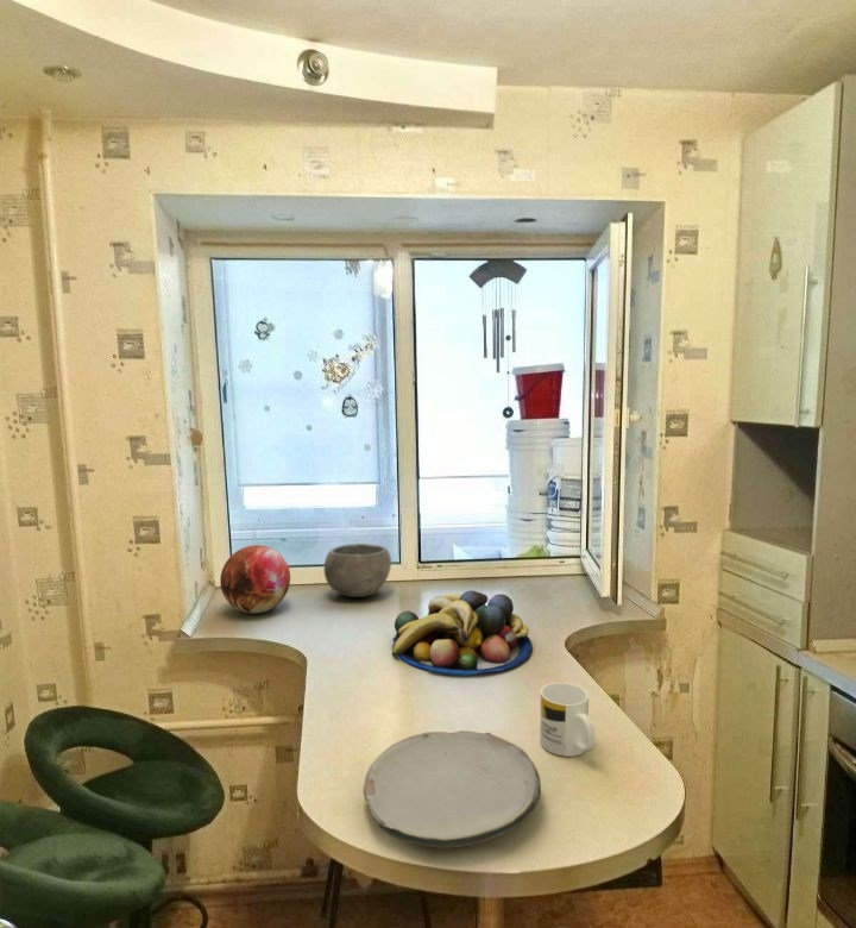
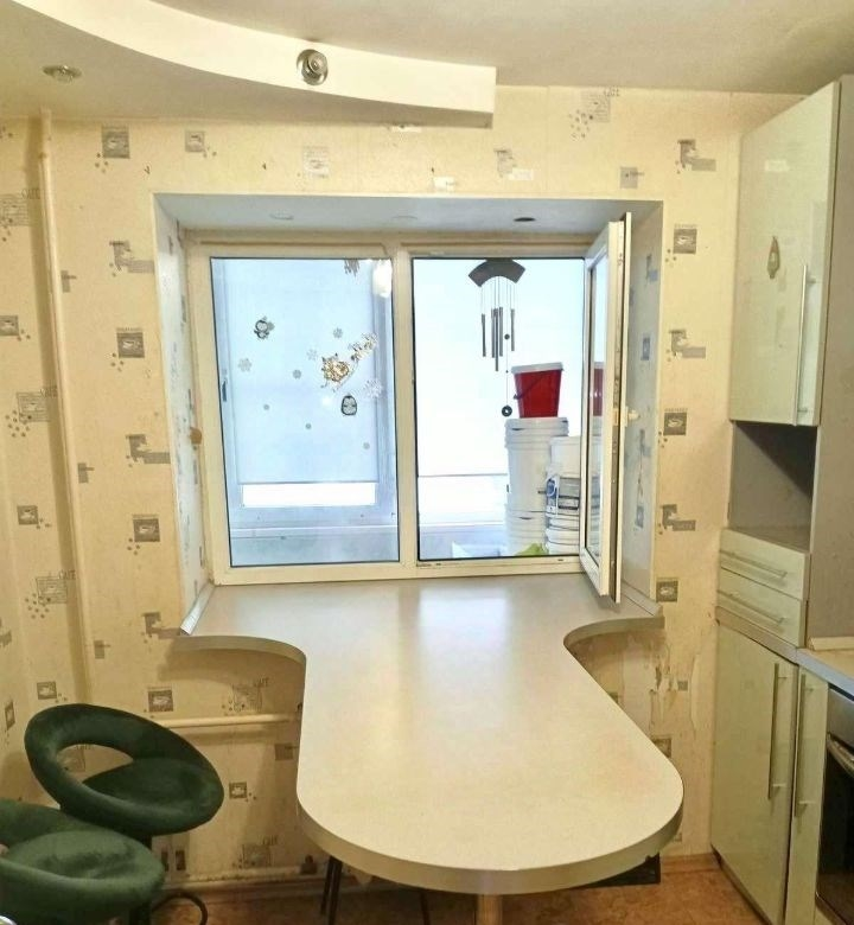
- plate [363,729,542,848]
- fruit bowl [390,589,534,676]
- bowl [322,543,392,598]
- decorative orb [219,544,291,615]
- mug [539,682,597,758]
